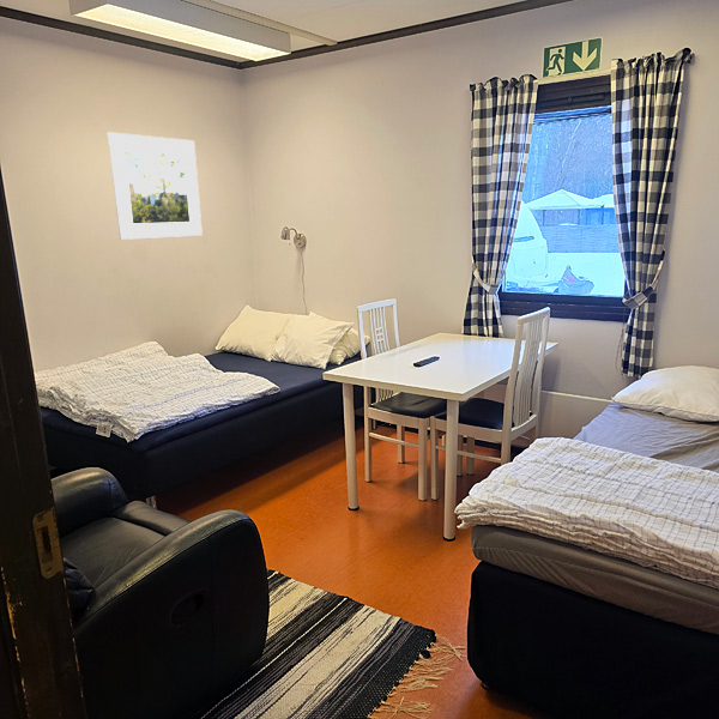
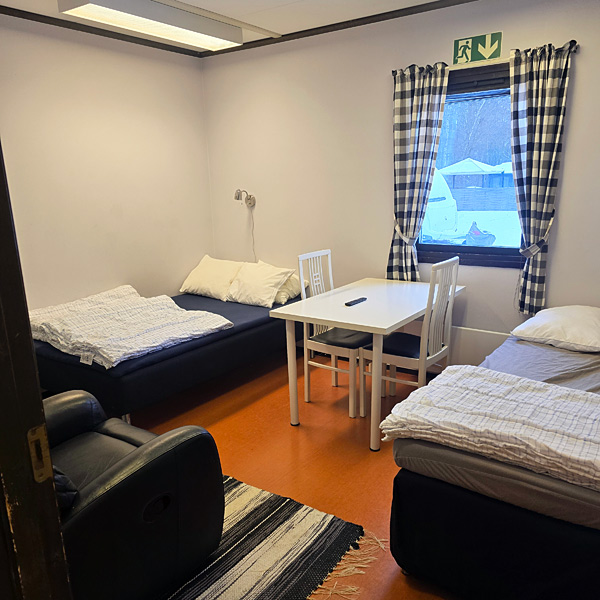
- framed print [107,131,204,241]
